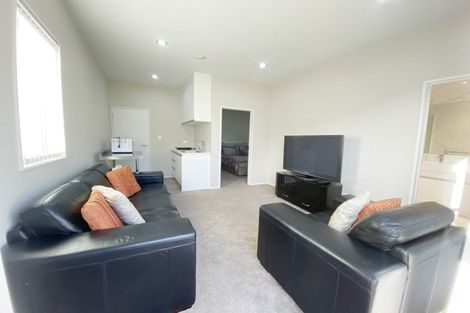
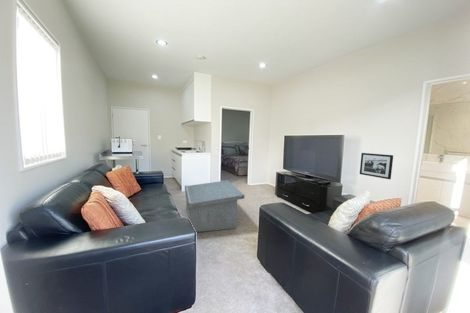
+ coffee table [184,179,245,233]
+ picture frame [359,152,394,180]
